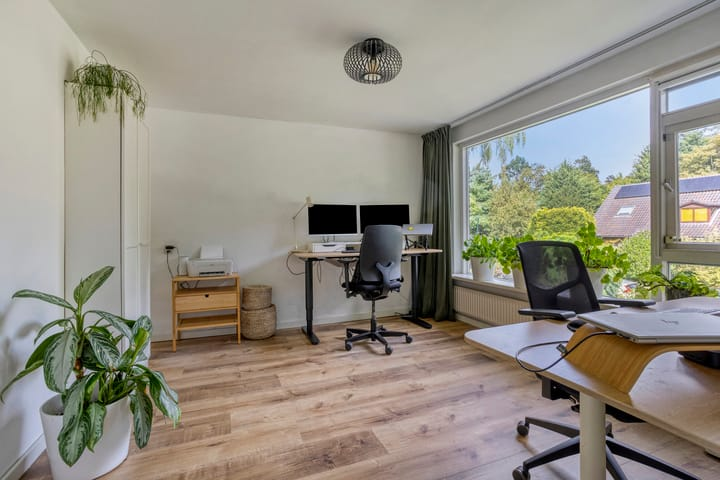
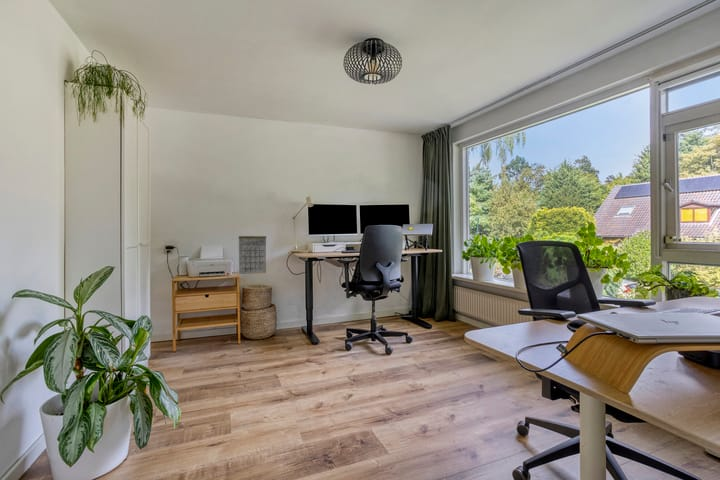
+ calendar [238,235,267,275]
